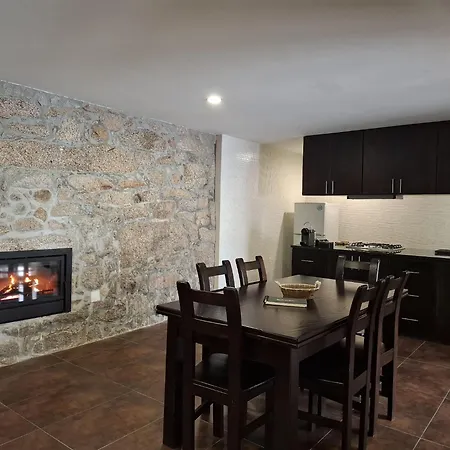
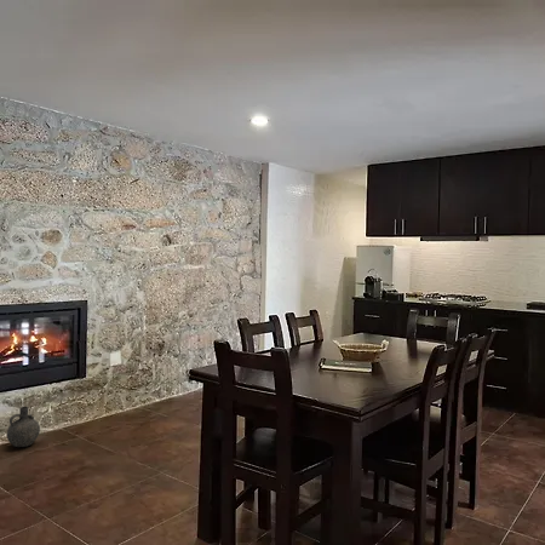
+ ceramic jug [6,406,41,448]
